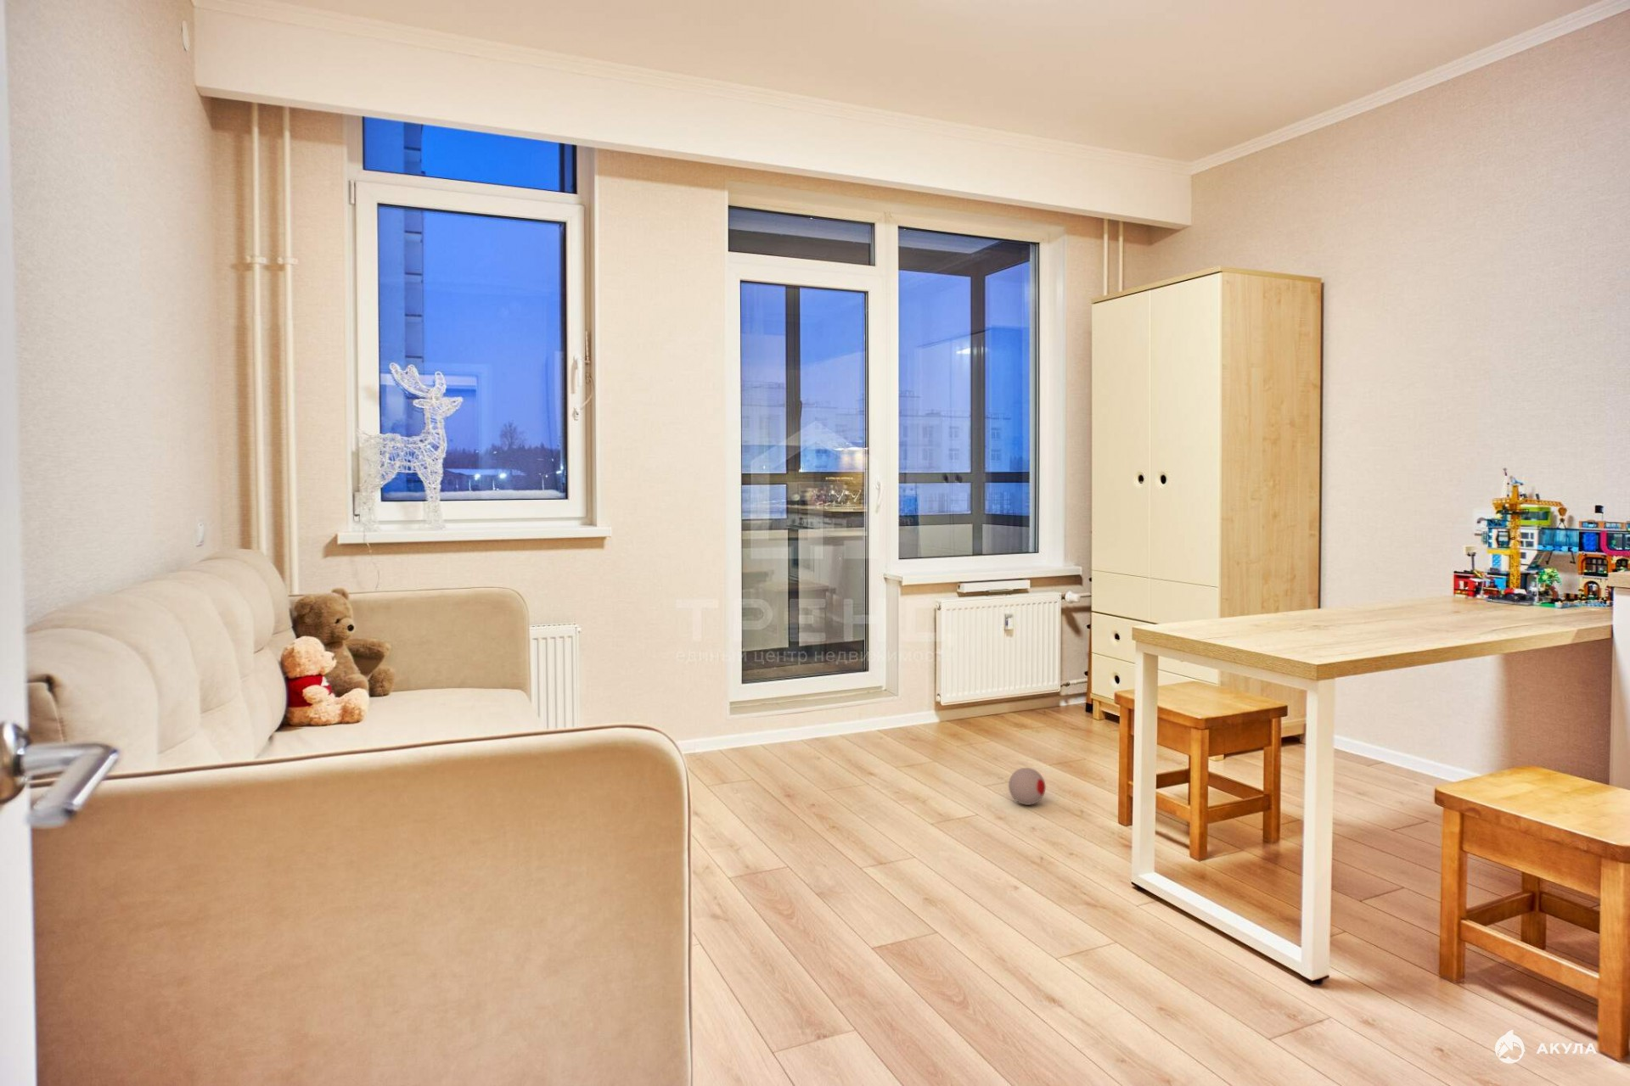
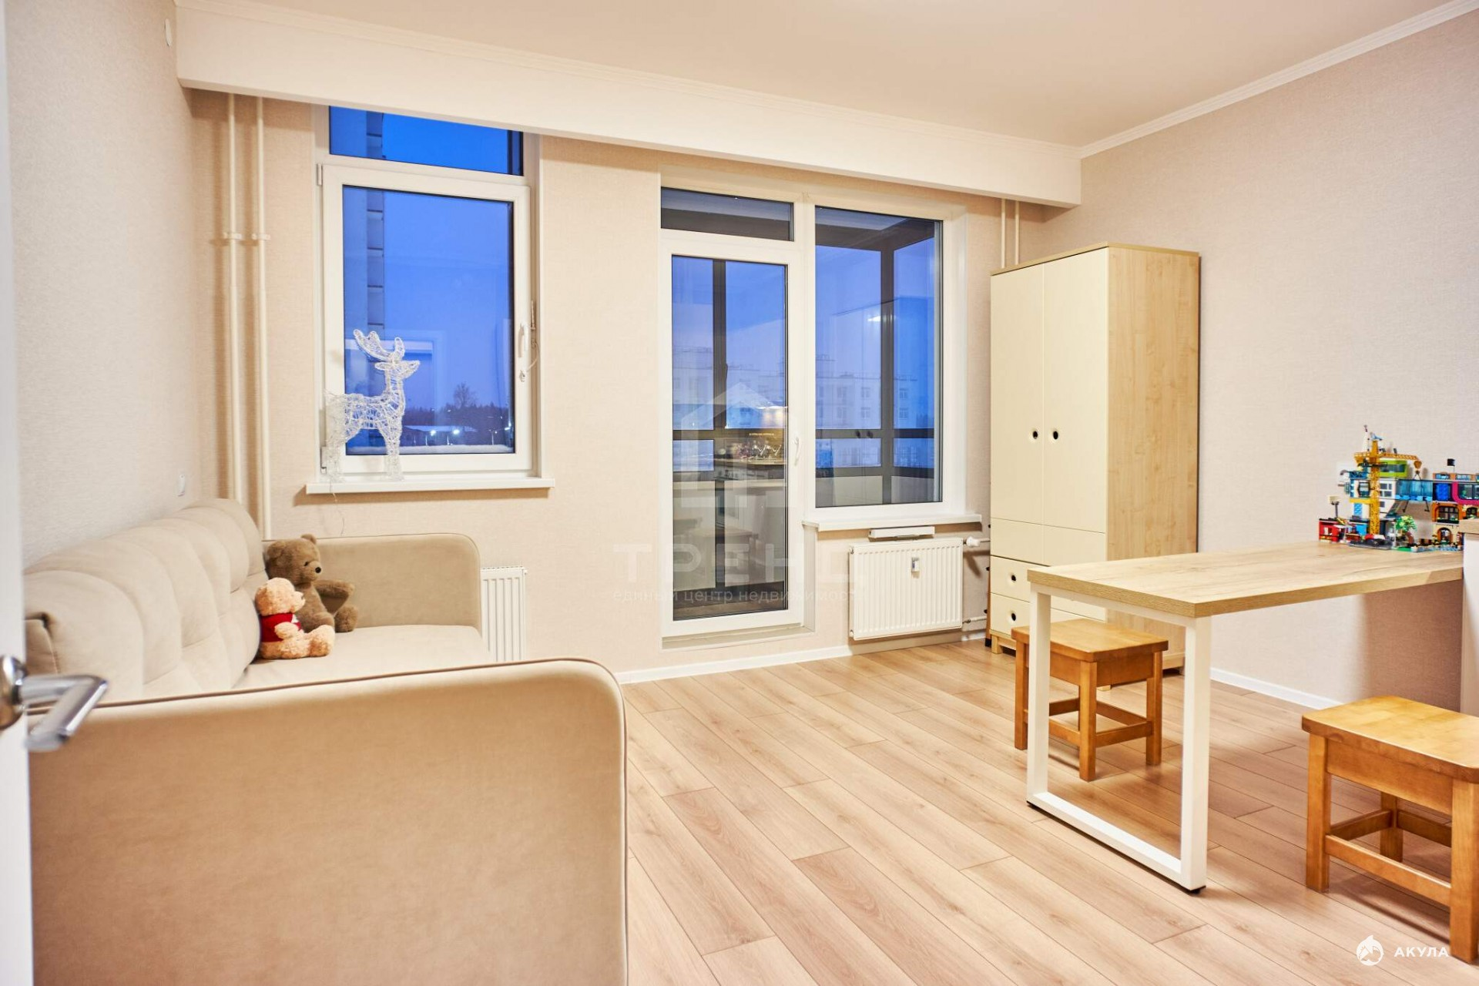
- ball [1008,767,1047,806]
